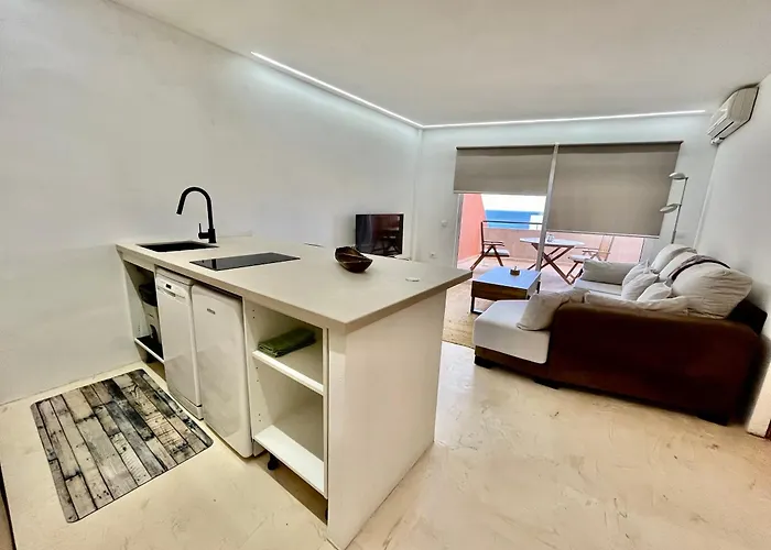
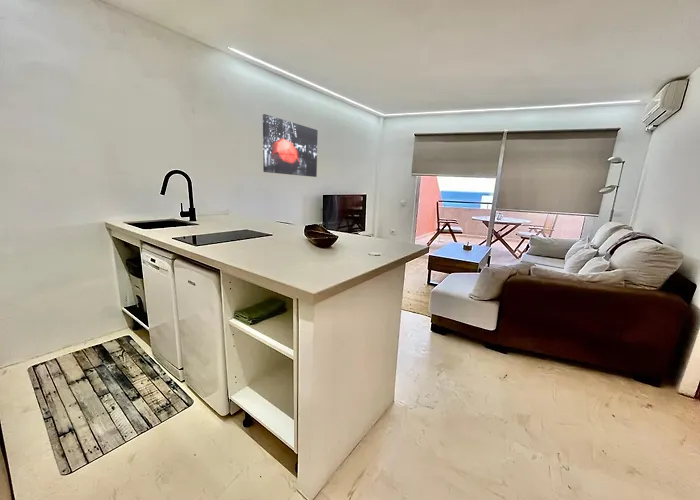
+ wall art [262,113,319,178]
